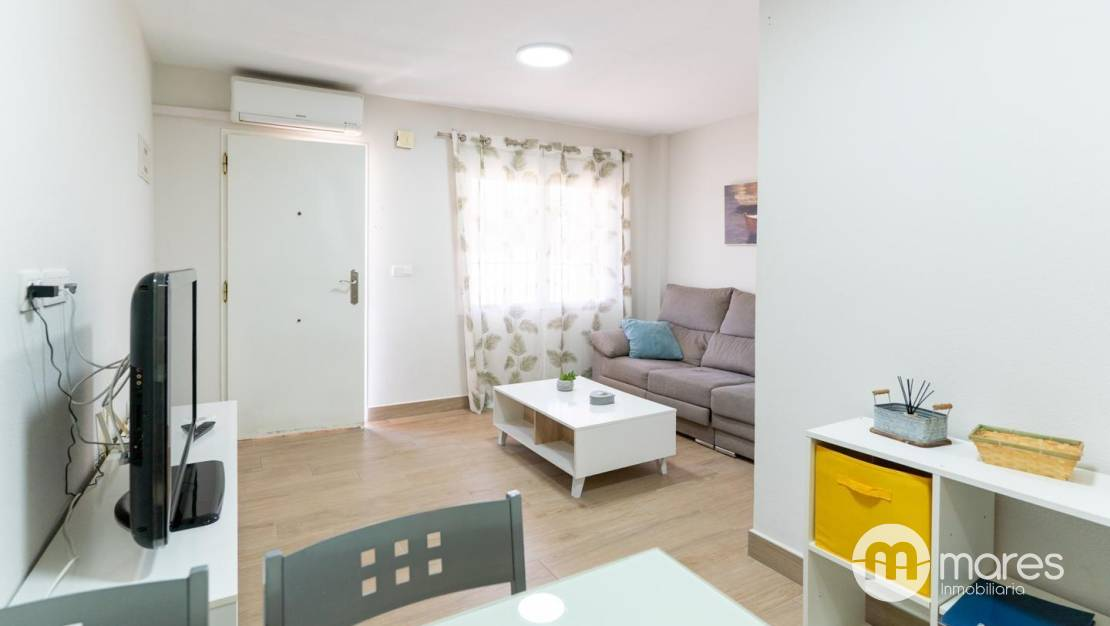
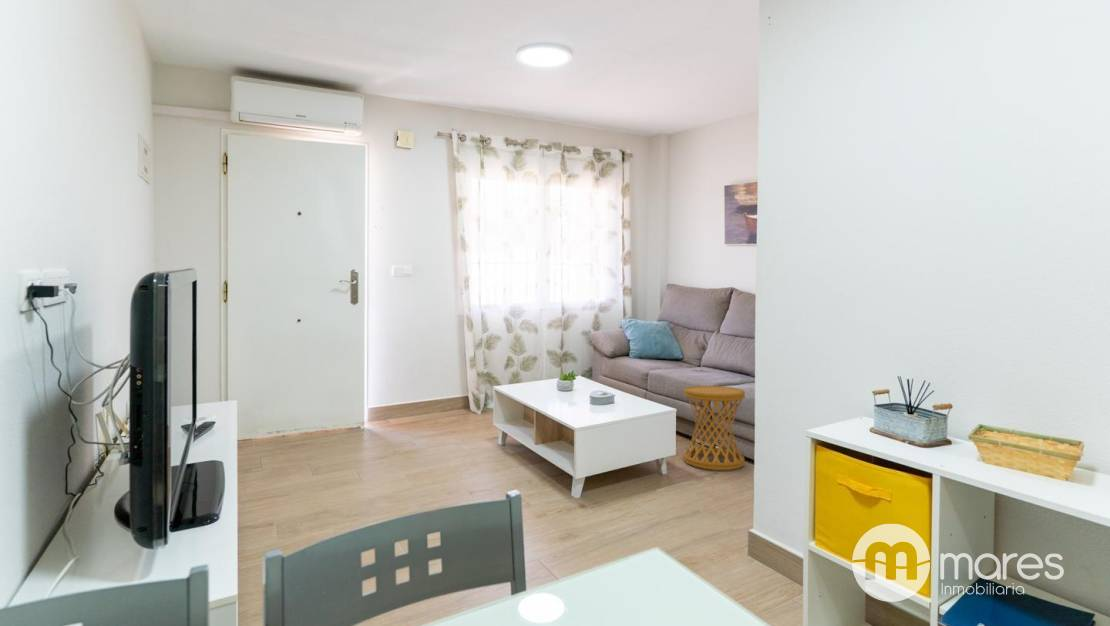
+ side table [682,385,746,471]
